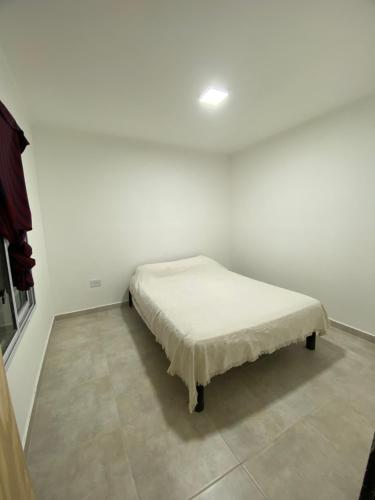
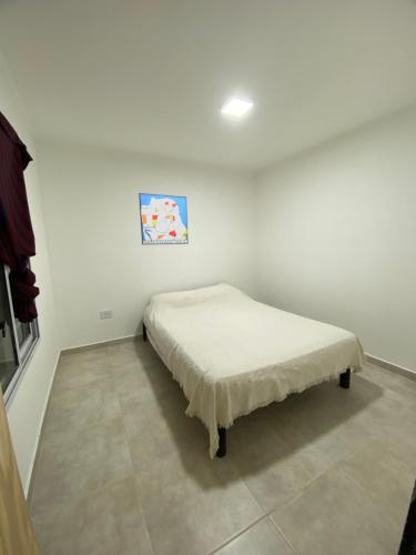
+ wall art [138,192,190,245]
